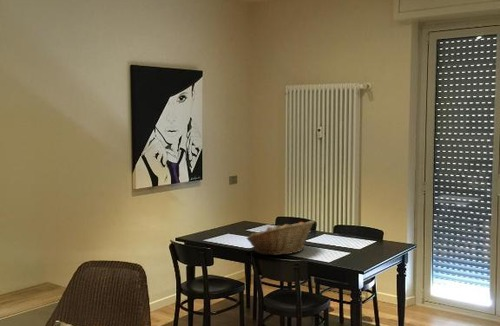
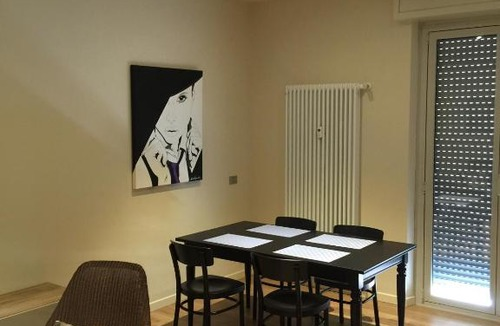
- fruit basket [246,219,316,256]
